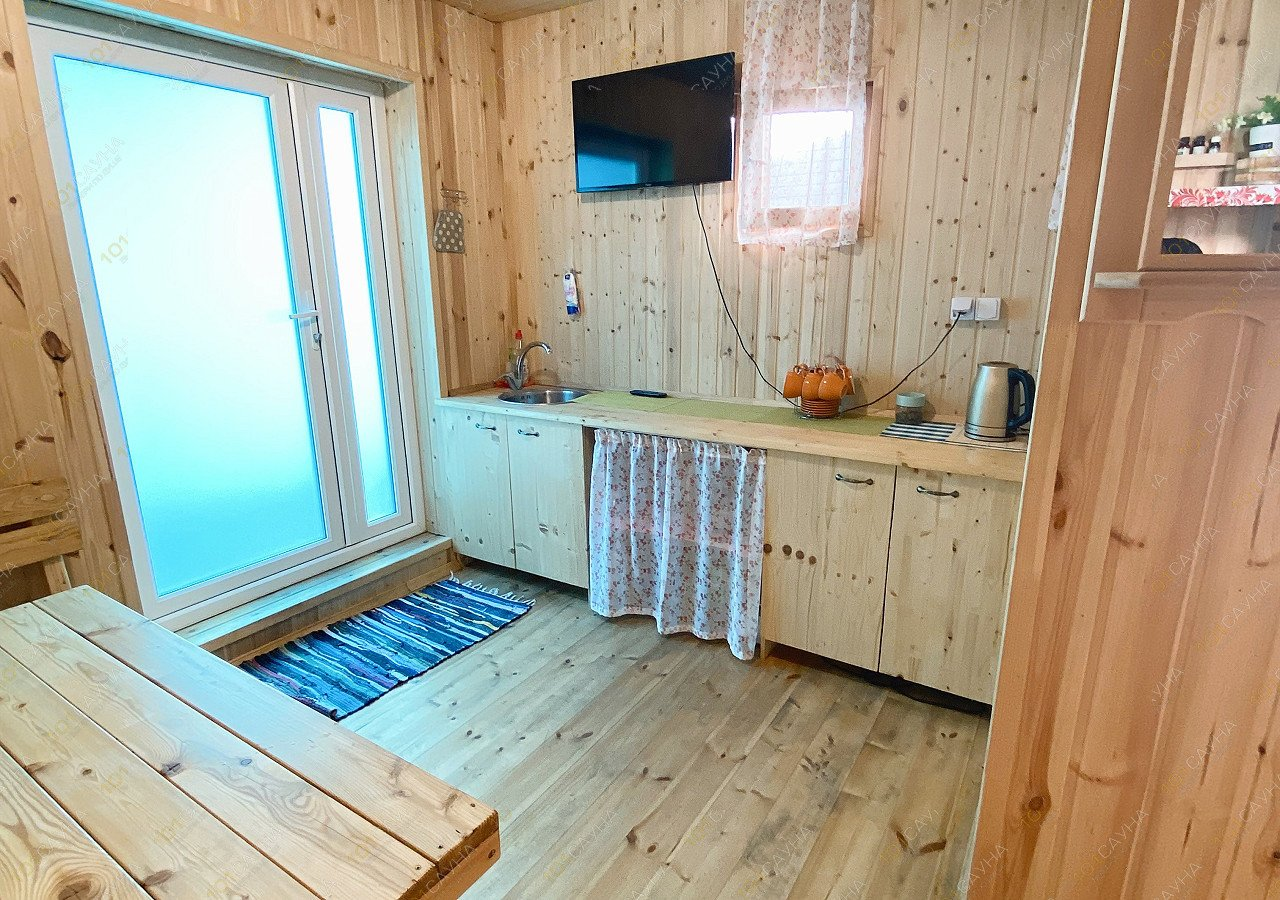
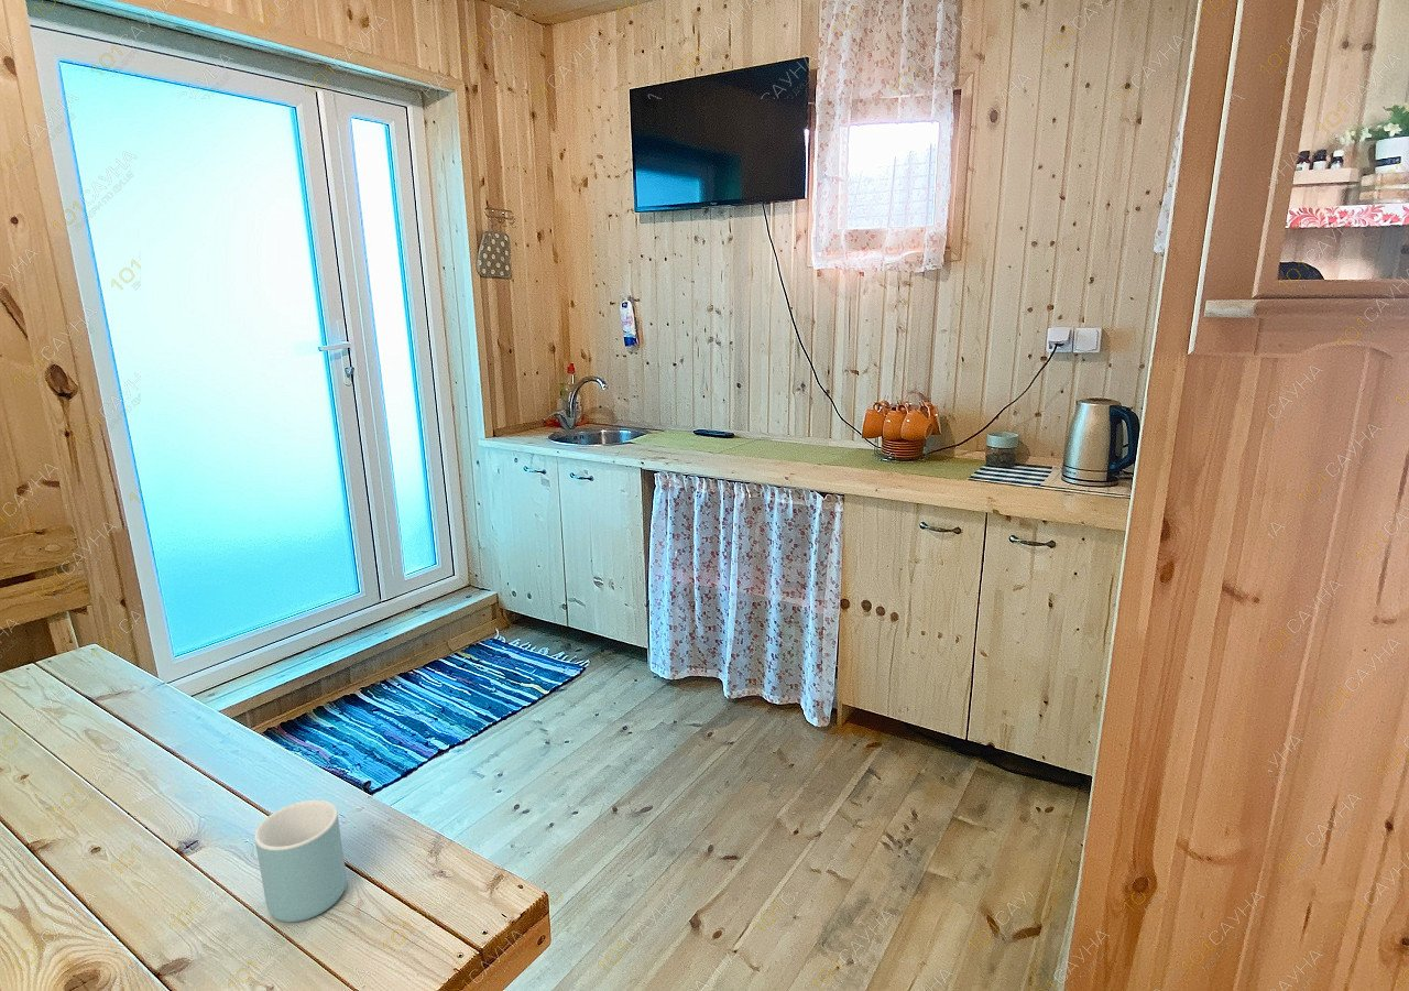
+ mug [253,799,348,923]
